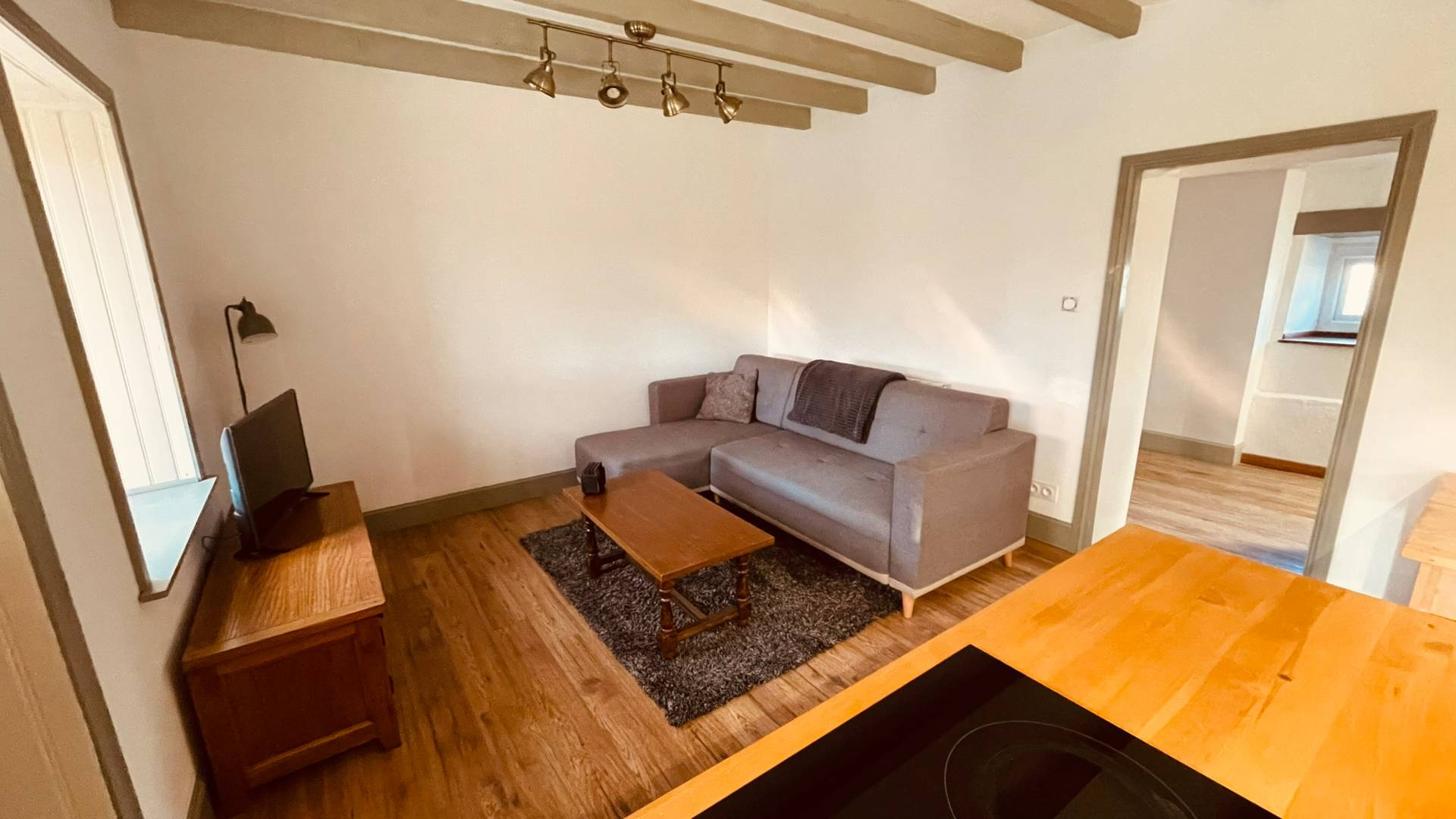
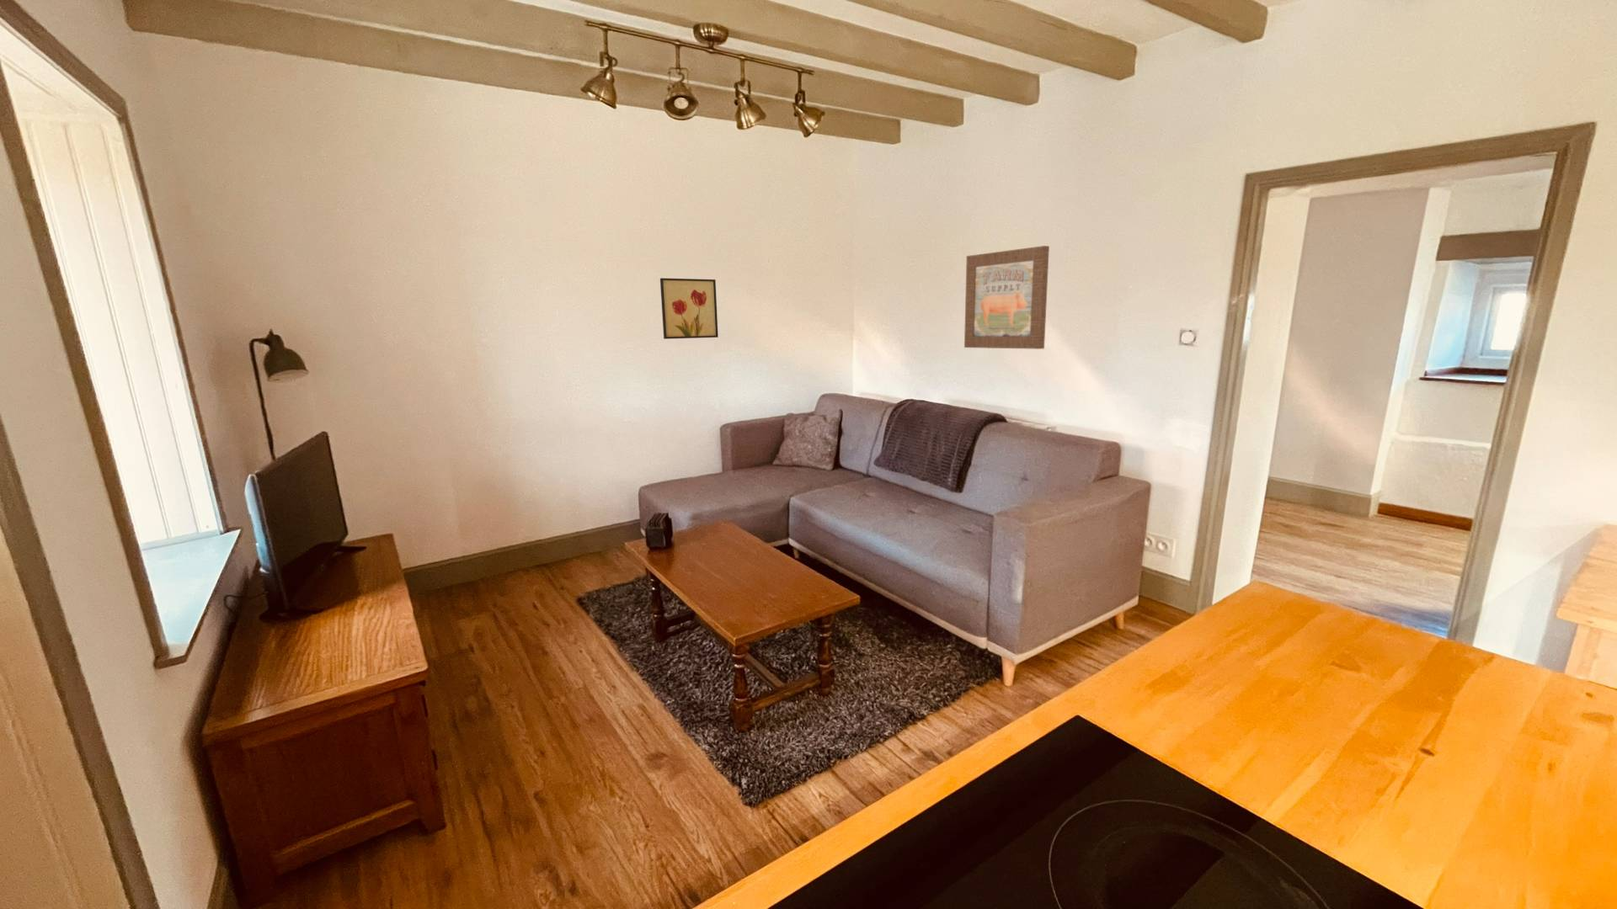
+ wall art [964,245,1051,350]
+ wall art [660,276,720,340]
